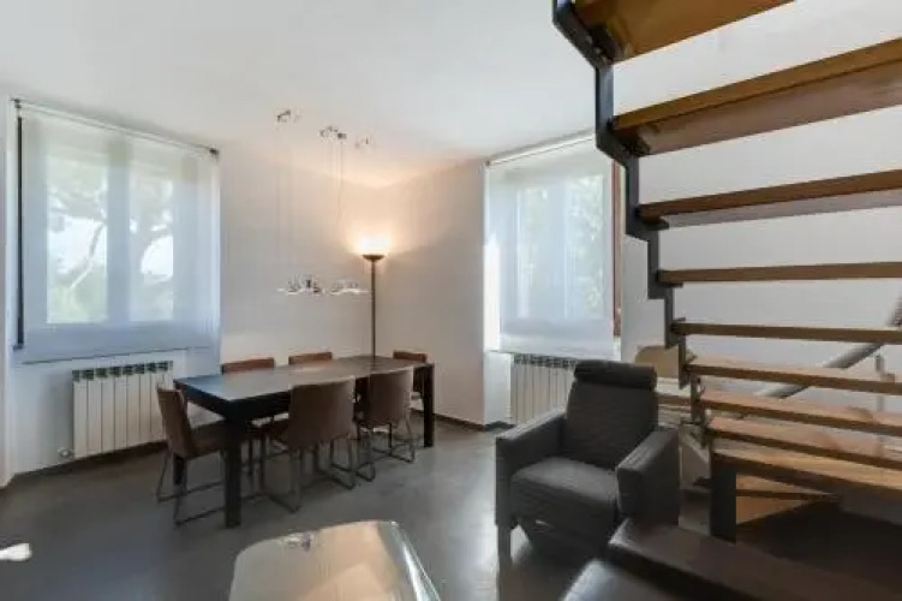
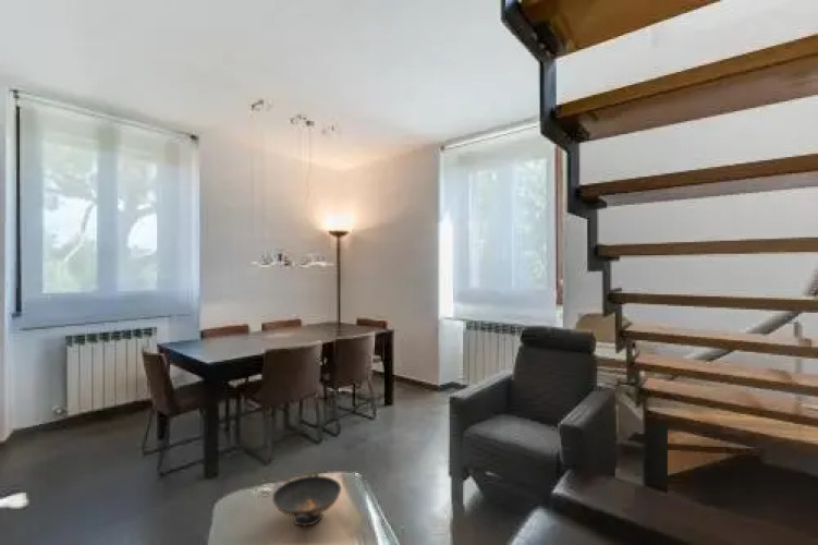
+ decorative bowl [271,471,342,528]
